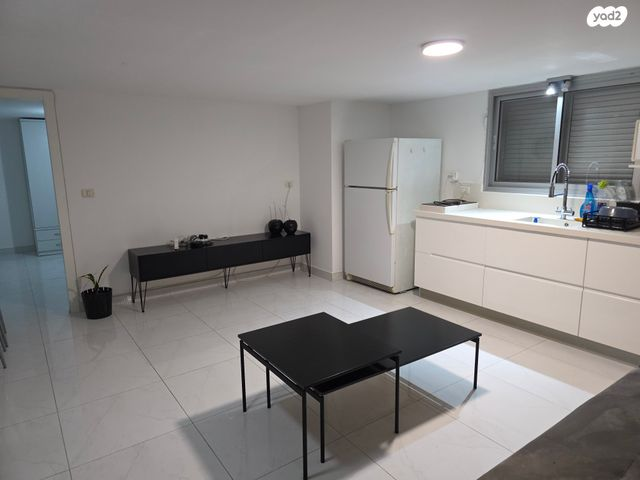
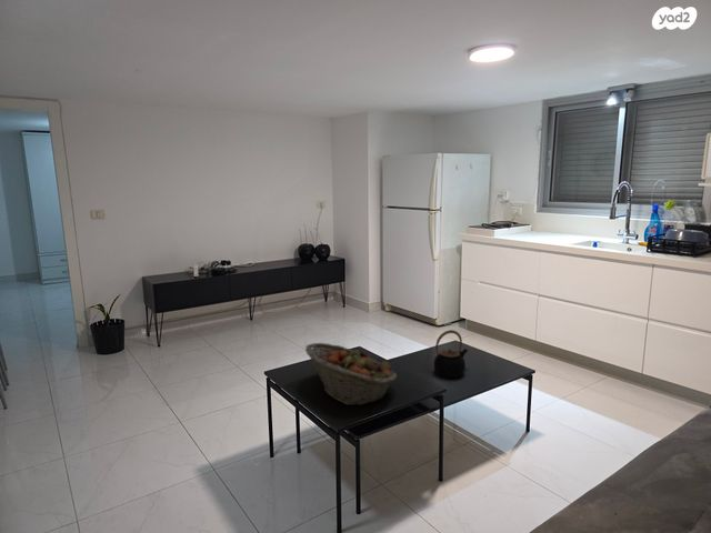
+ teapot [433,329,469,379]
+ fruit basket [304,342,398,406]
